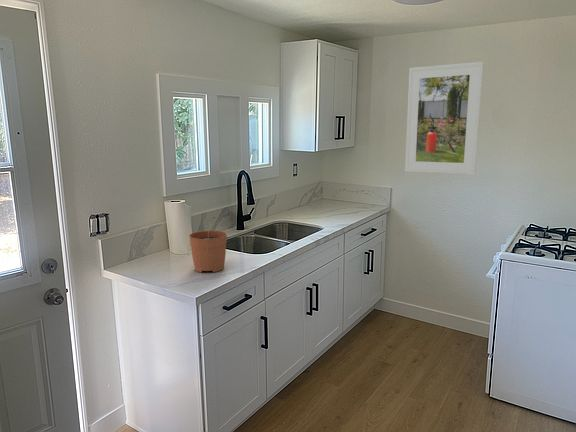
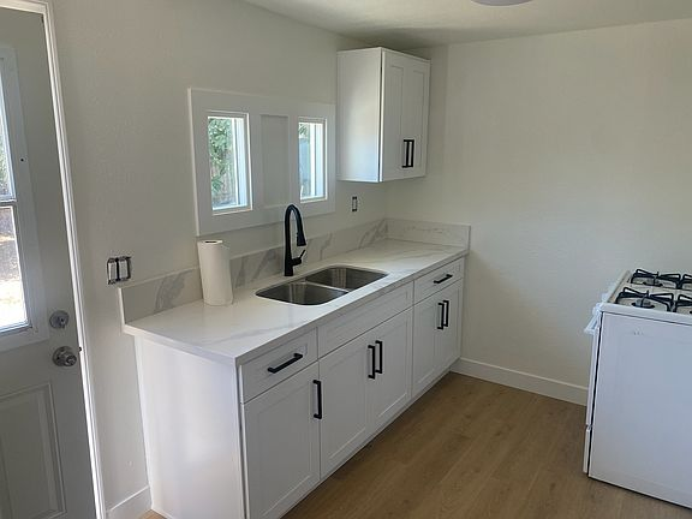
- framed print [404,61,484,176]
- plant pot [188,216,228,273]
